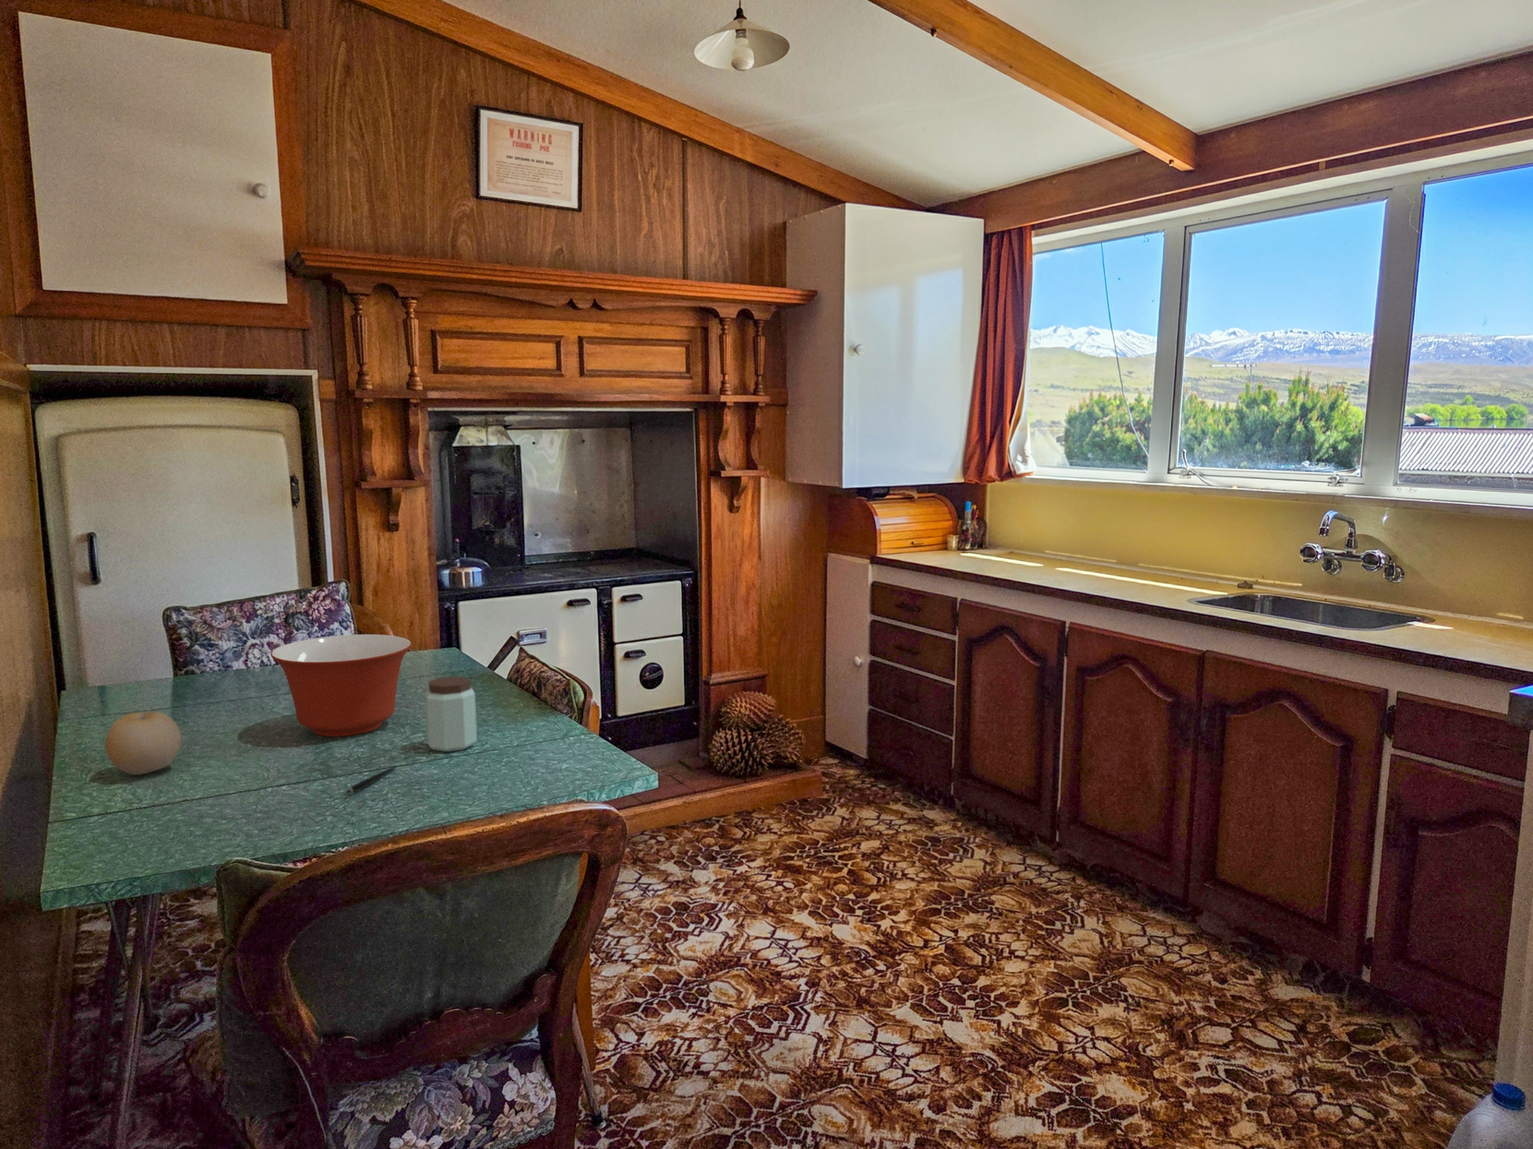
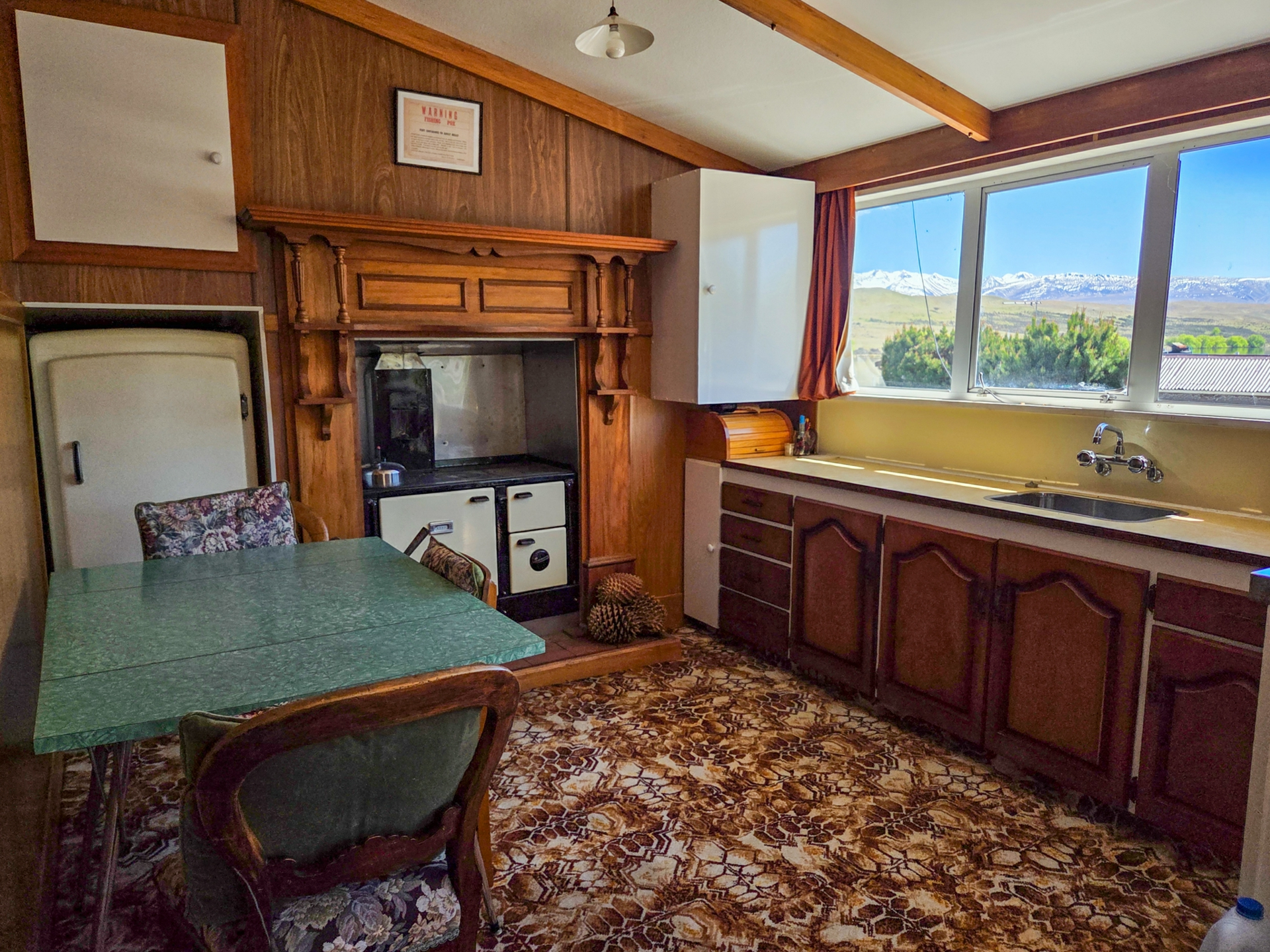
- fruit [105,711,182,776]
- peanut butter [424,676,478,752]
- pen [345,765,397,794]
- mixing bowl [270,634,412,737]
